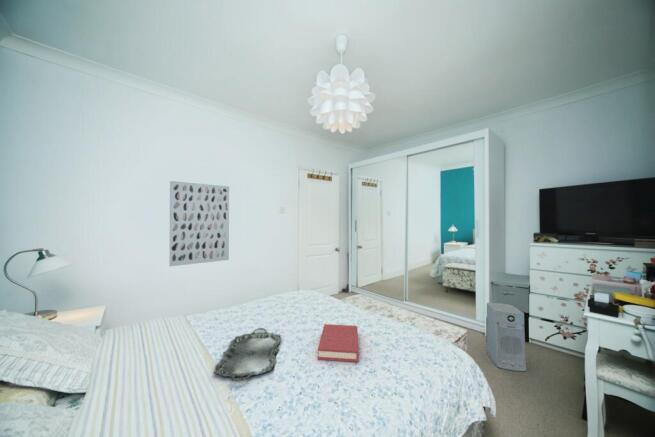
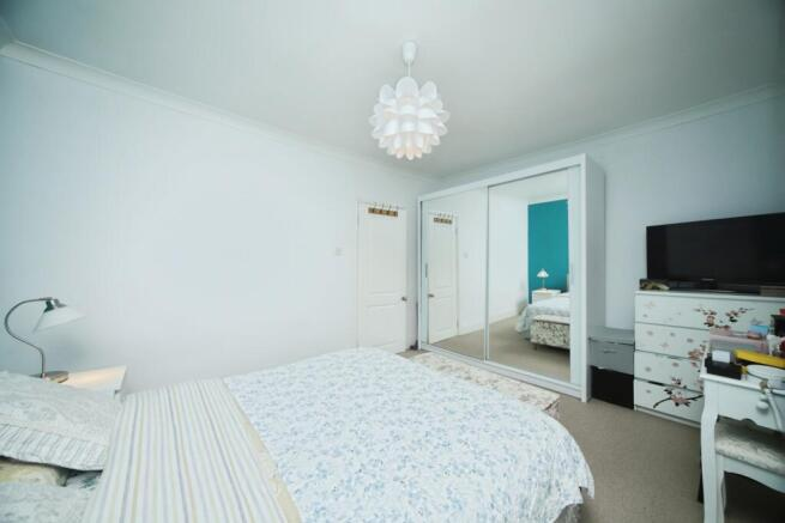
- air purifier [485,302,527,372]
- wall art [168,180,230,267]
- hardback book [317,323,359,363]
- serving tray [213,327,282,382]
